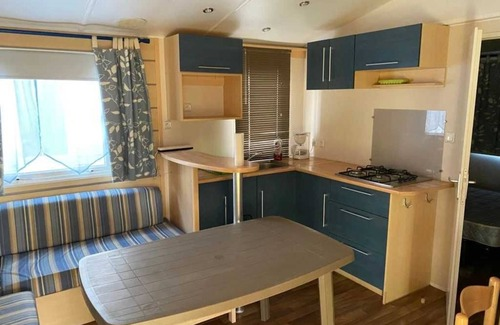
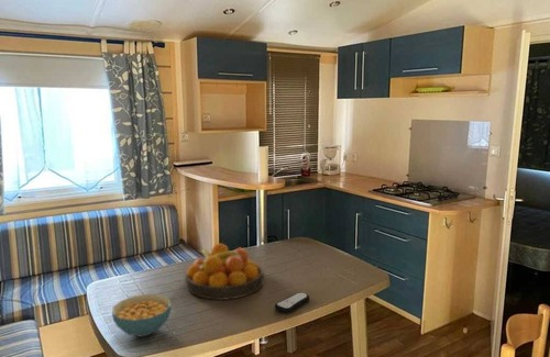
+ fruit bowl [184,243,265,301]
+ cereal bowl [111,293,172,337]
+ remote control [274,291,310,314]
